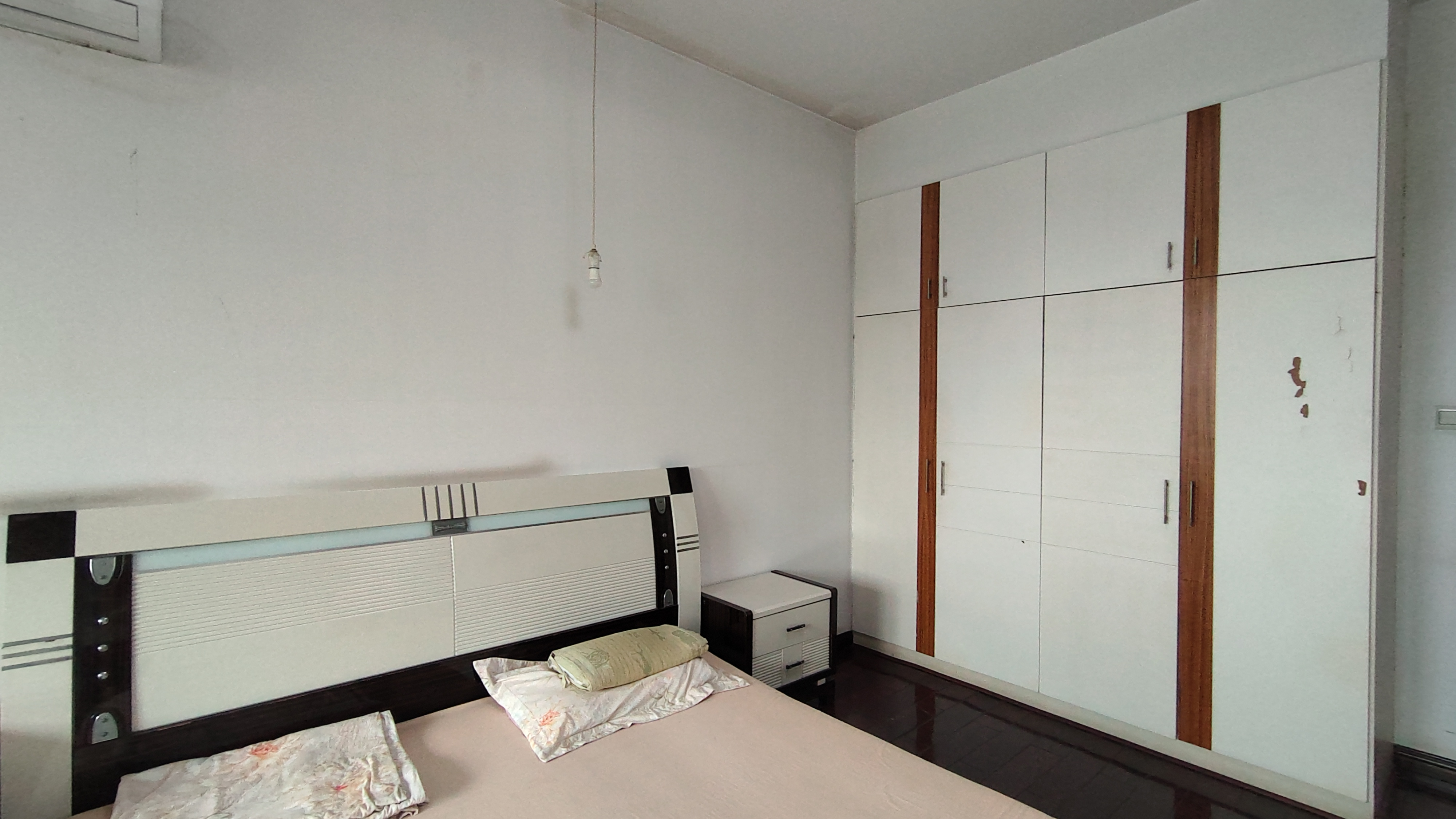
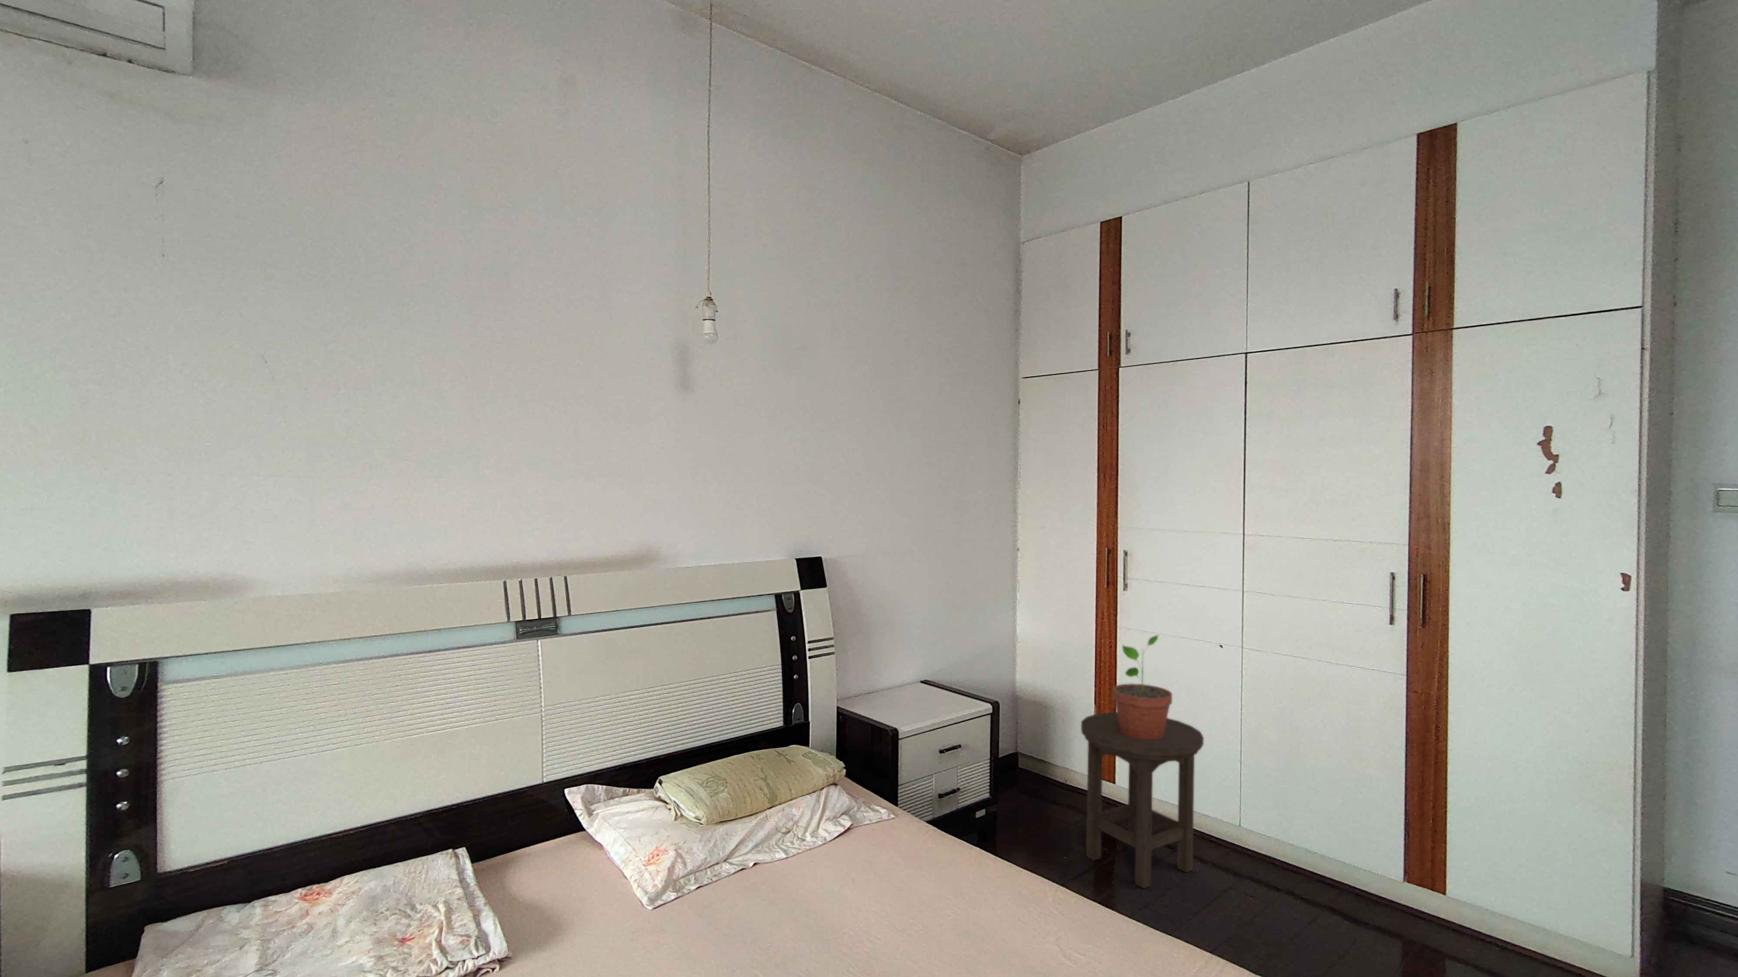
+ potted plant [1113,635,1172,740]
+ stool [1080,712,1204,889]
